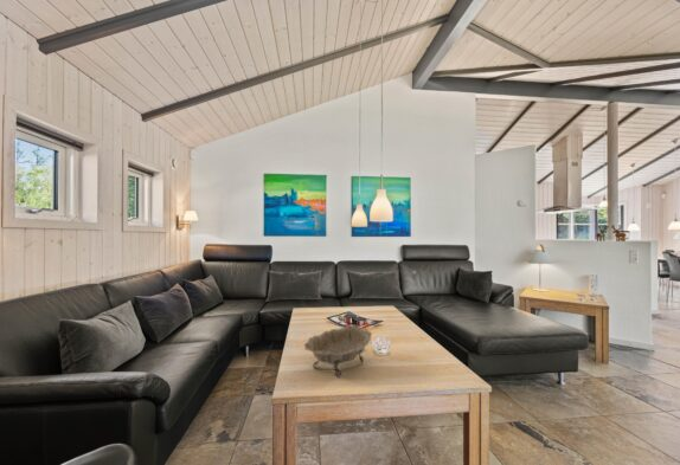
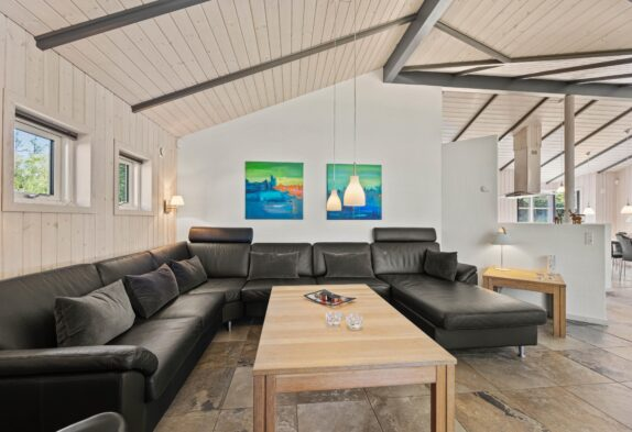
- decorative bowl [303,324,373,379]
